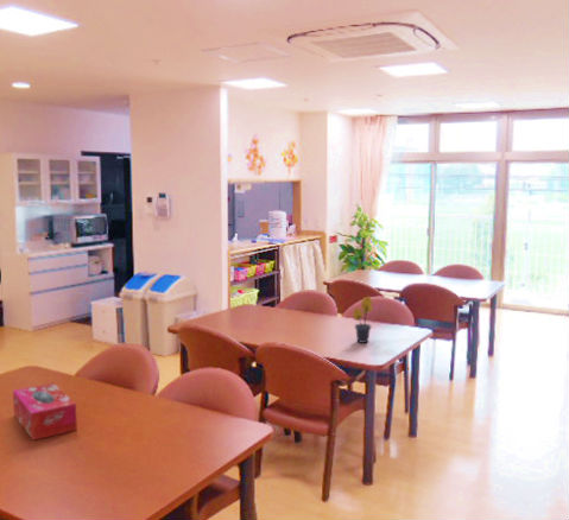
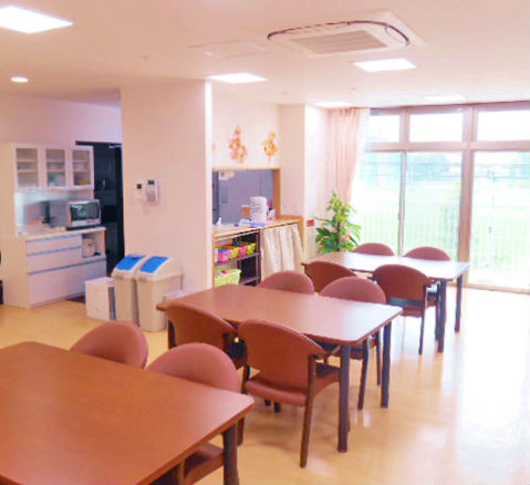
- potted flower [352,294,374,344]
- tissue box [12,382,78,442]
